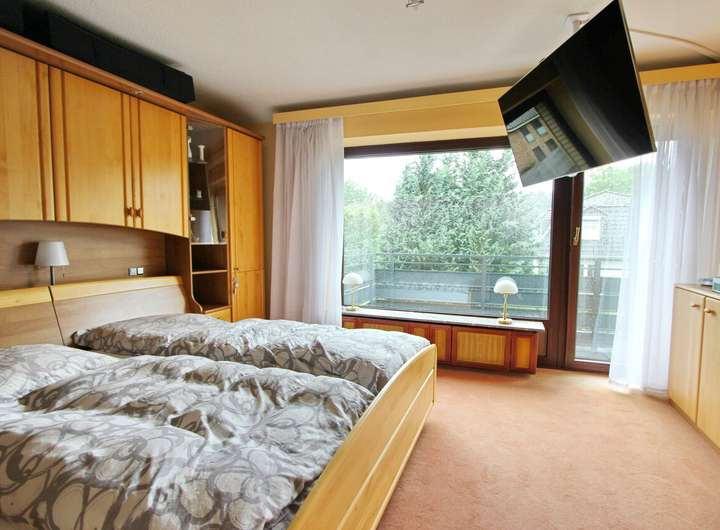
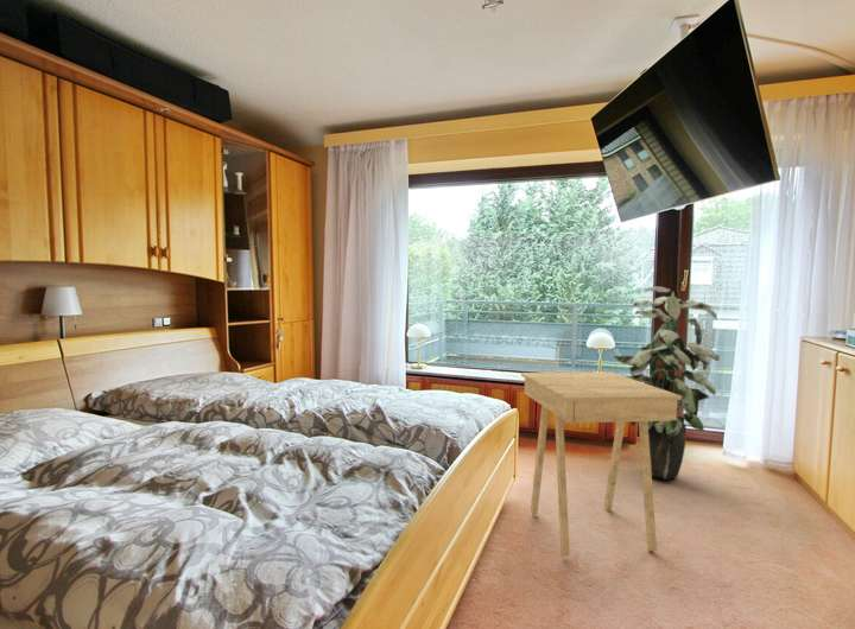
+ indoor plant [612,286,721,481]
+ side table [520,371,682,558]
